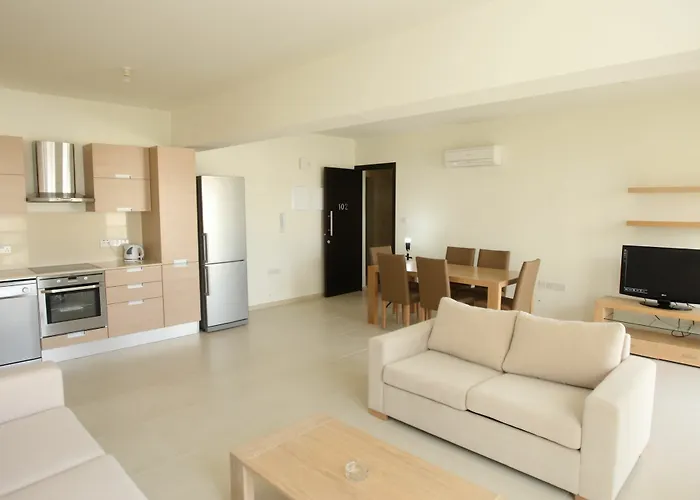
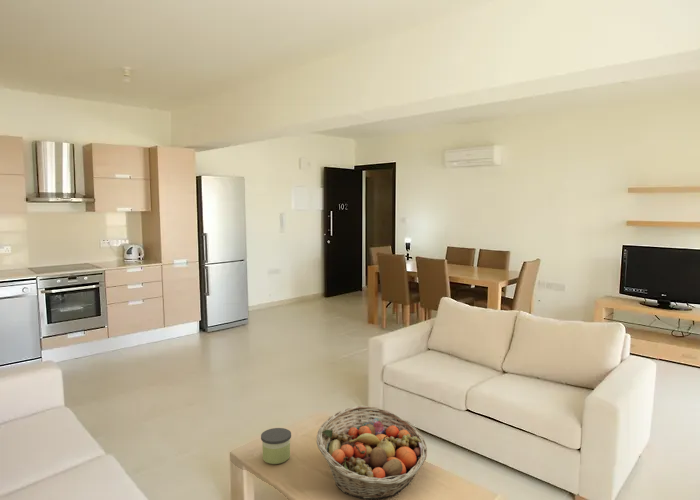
+ candle [260,427,292,465]
+ fruit basket [316,405,428,500]
